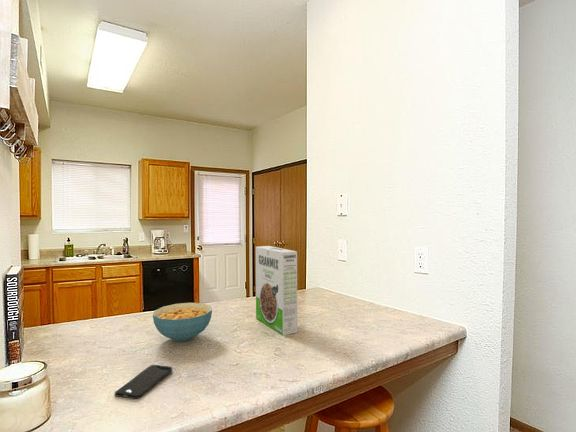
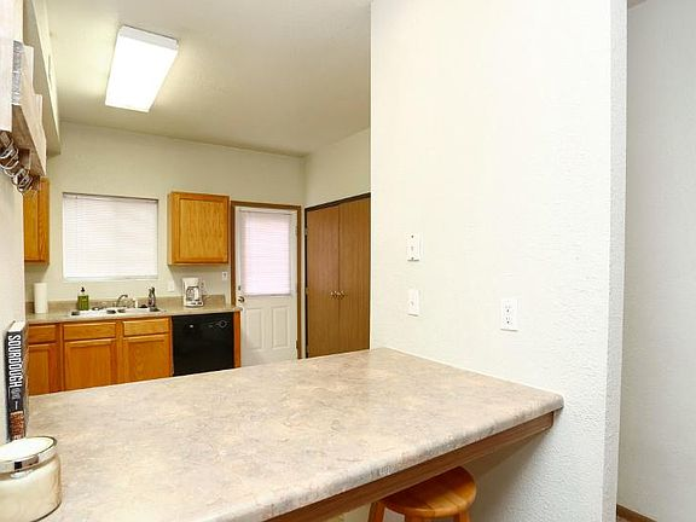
- cereal box [255,245,298,336]
- smartphone [114,364,173,400]
- cereal bowl [152,302,213,343]
